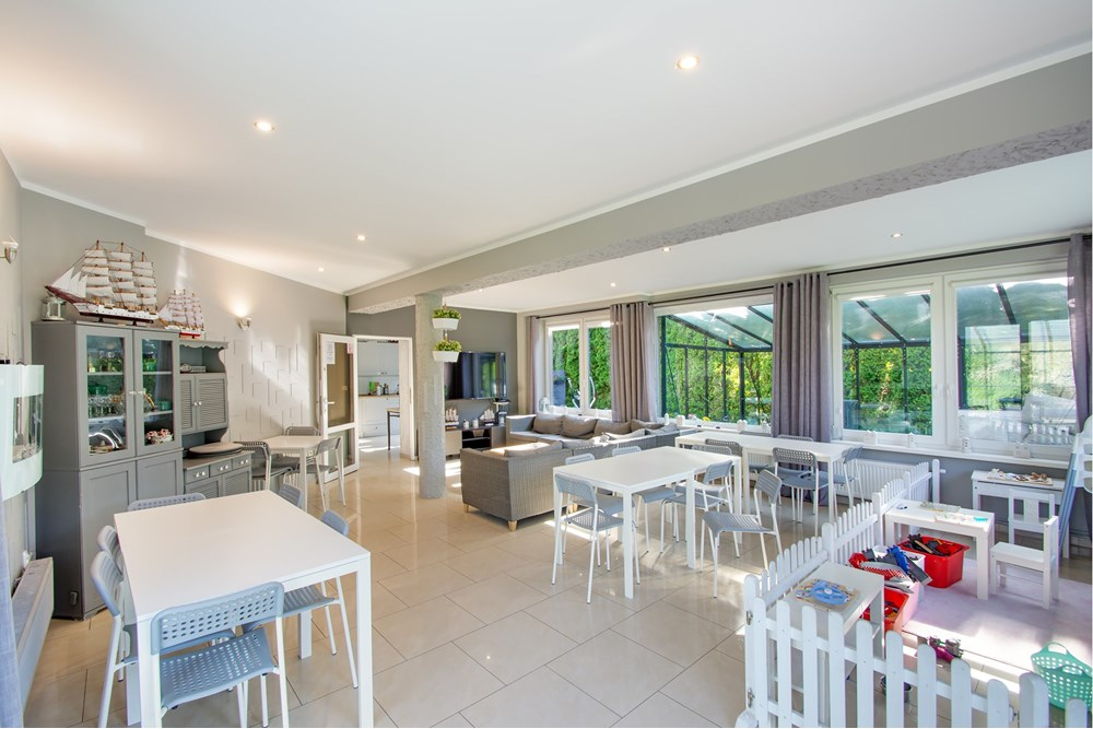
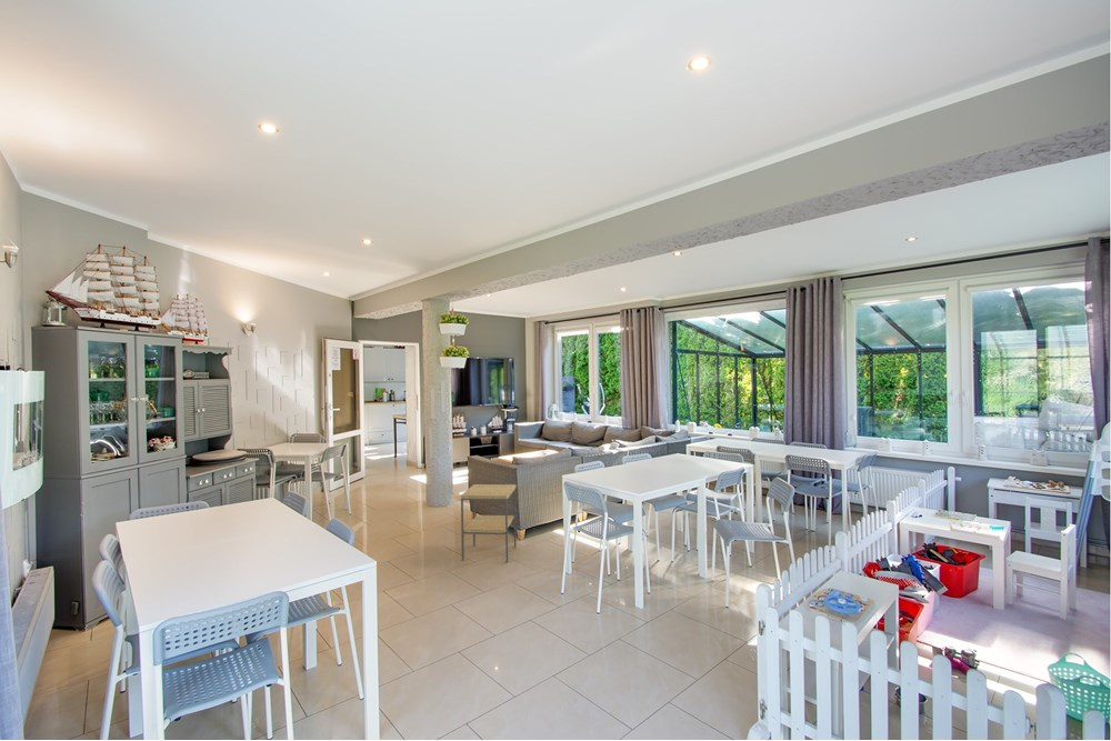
+ side table [460,483,517,563]
